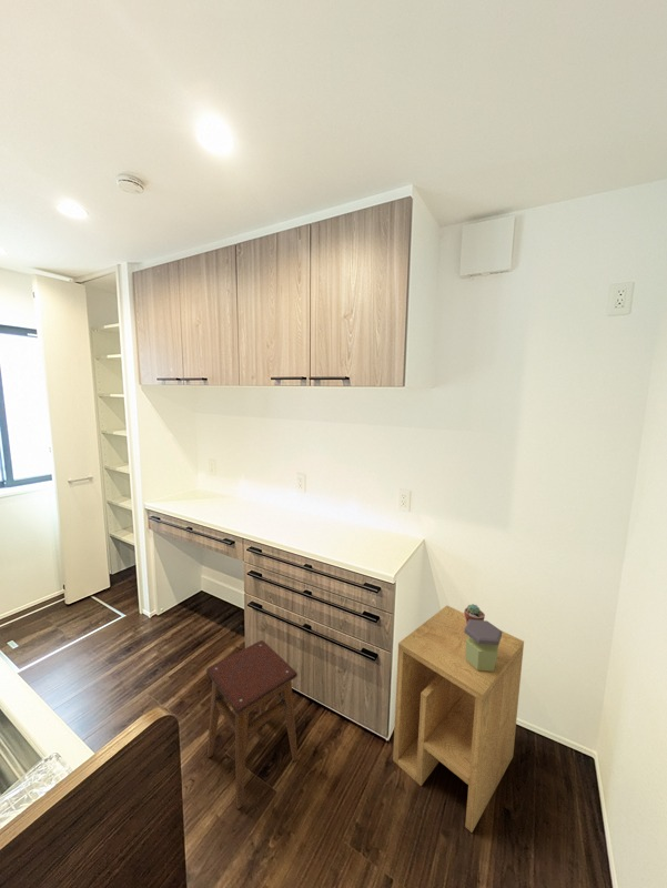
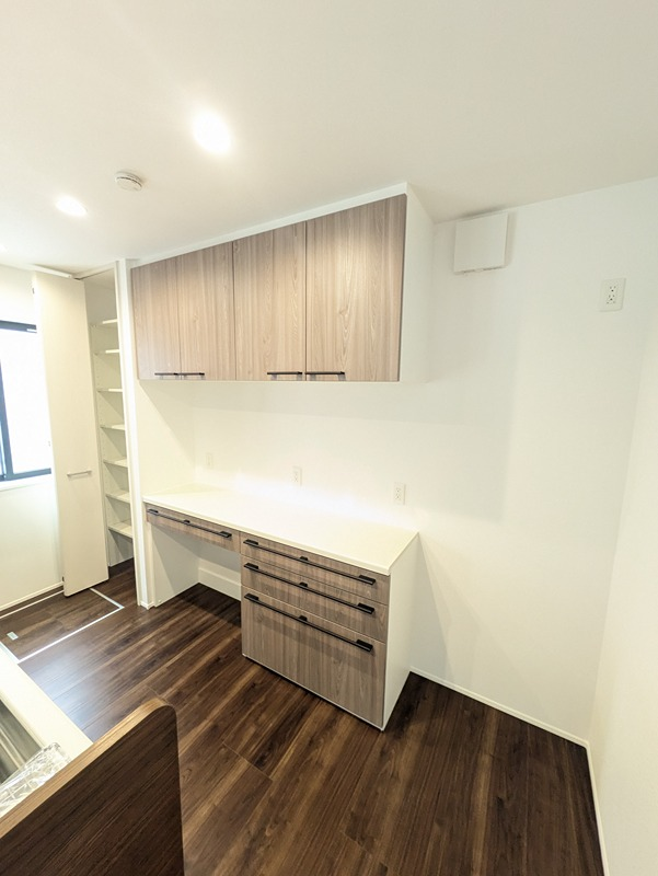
- jar [464,619,503,672]
- stool [205,639,299,810]
- side table [392,604,525,834]
- potted succulent [463,603,486,625]
